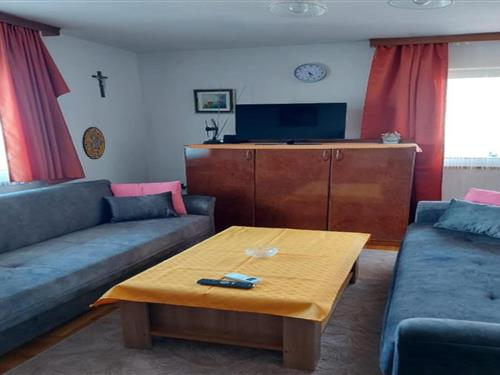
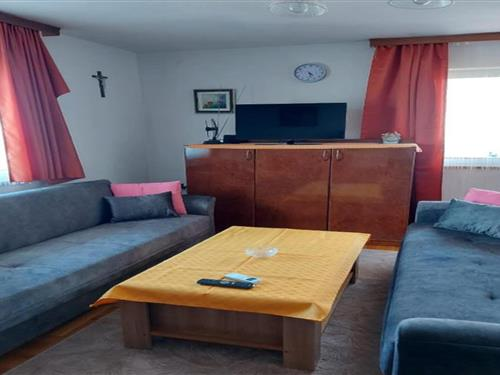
- manhole cover [81,126,106,160]
